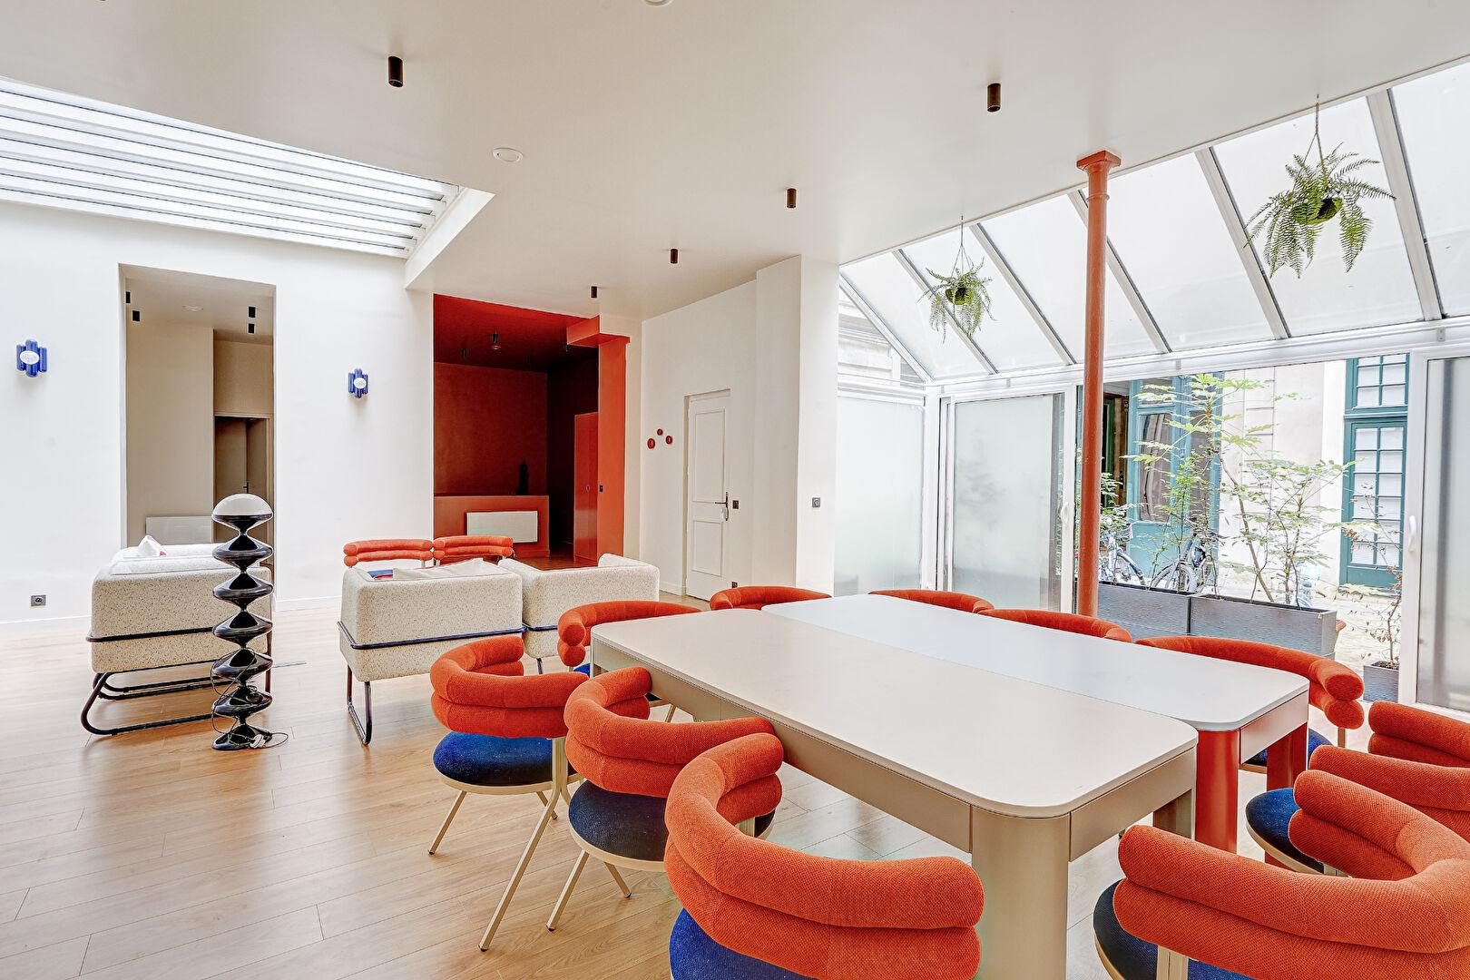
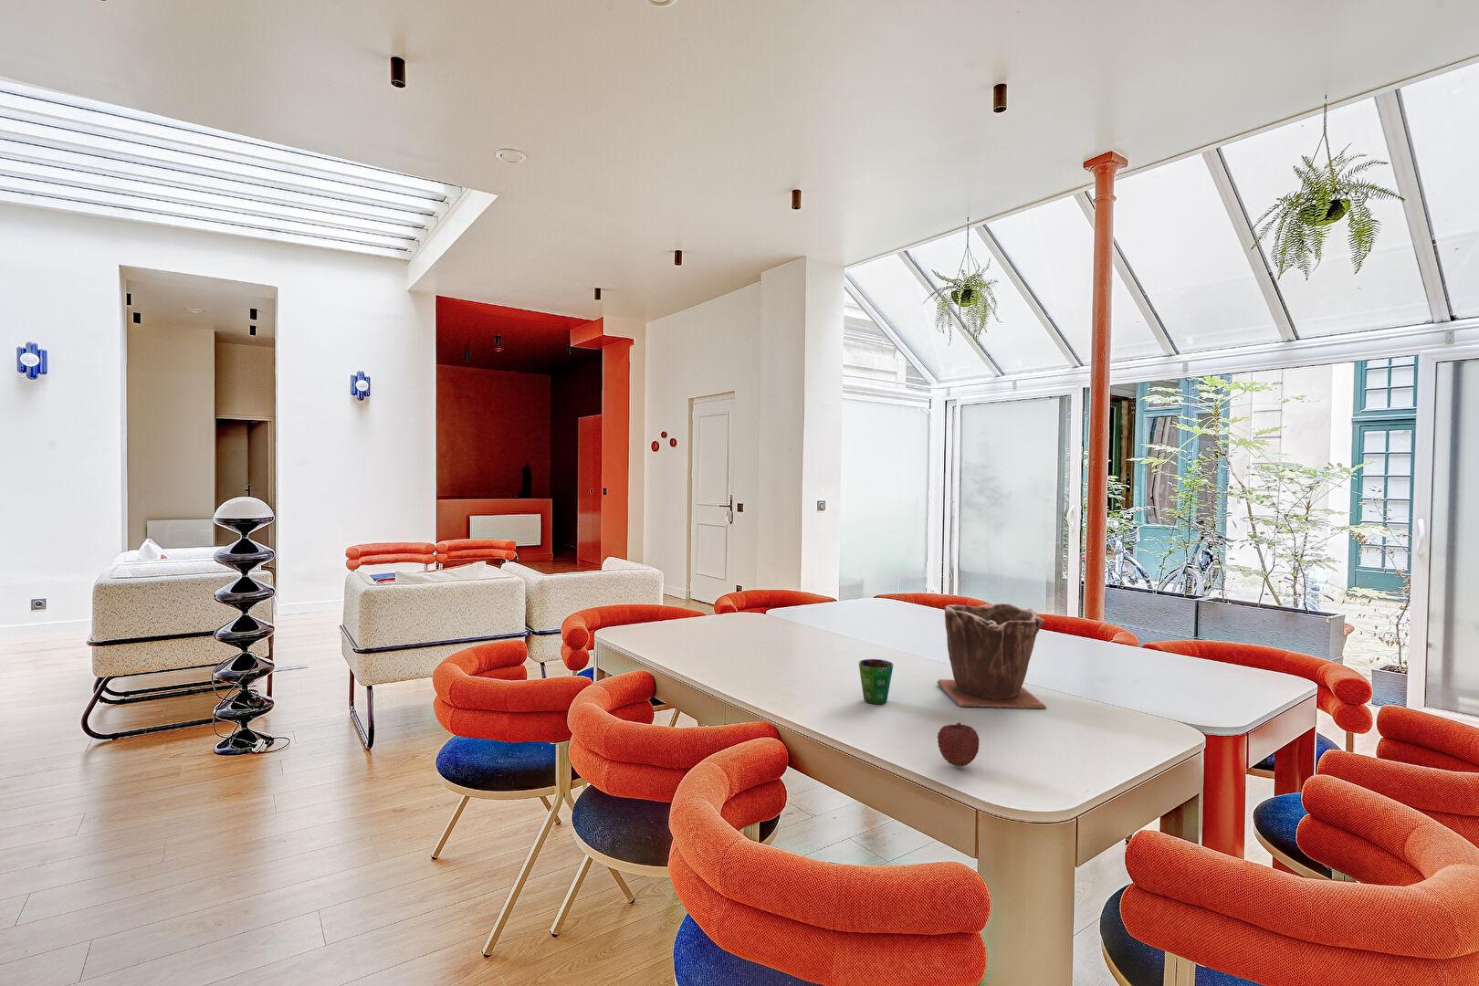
+ cup [858,658,895,704]
+ fruit [936,722,980,768]
+ plant pot [935,603,1048,710]
